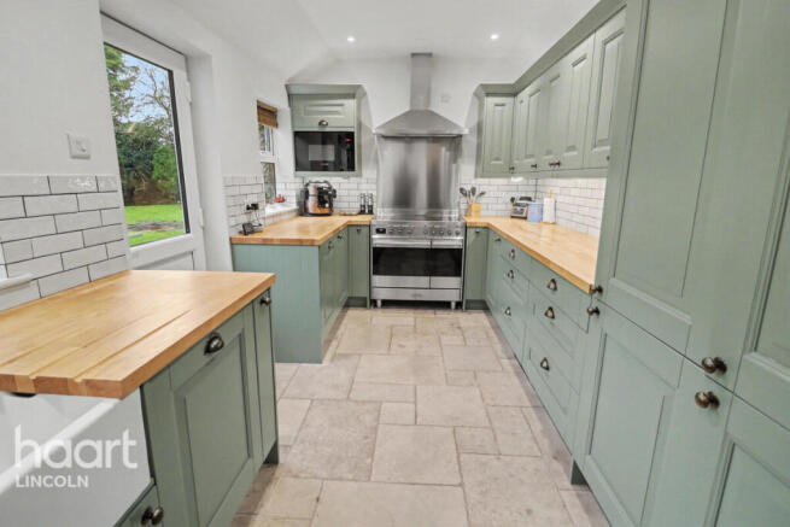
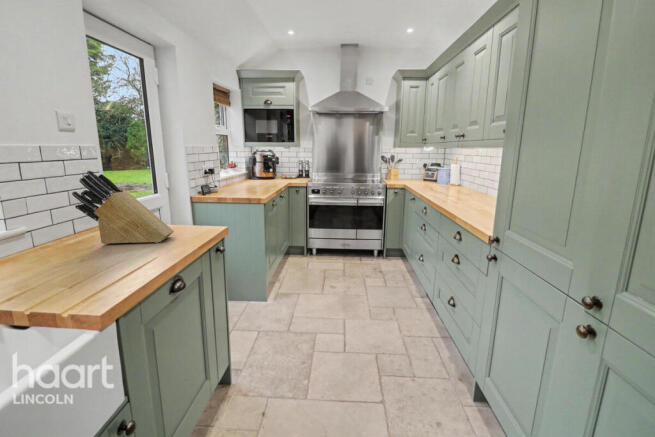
+ knife block [71,170,175,245]
